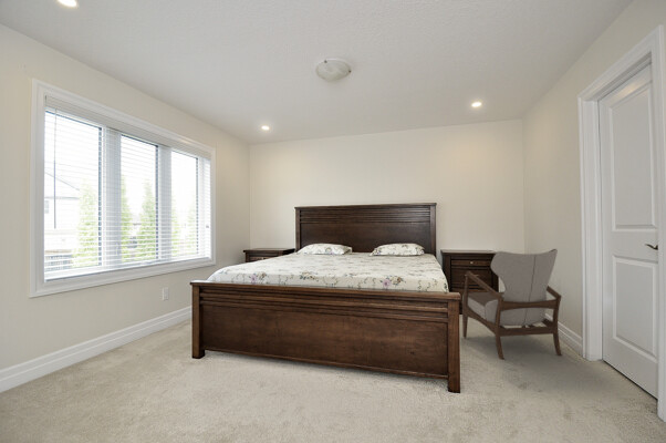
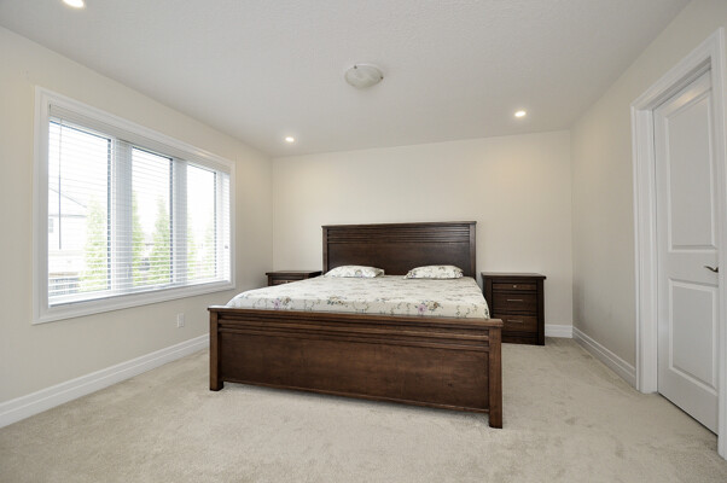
- armchair [461,248,563,360]
